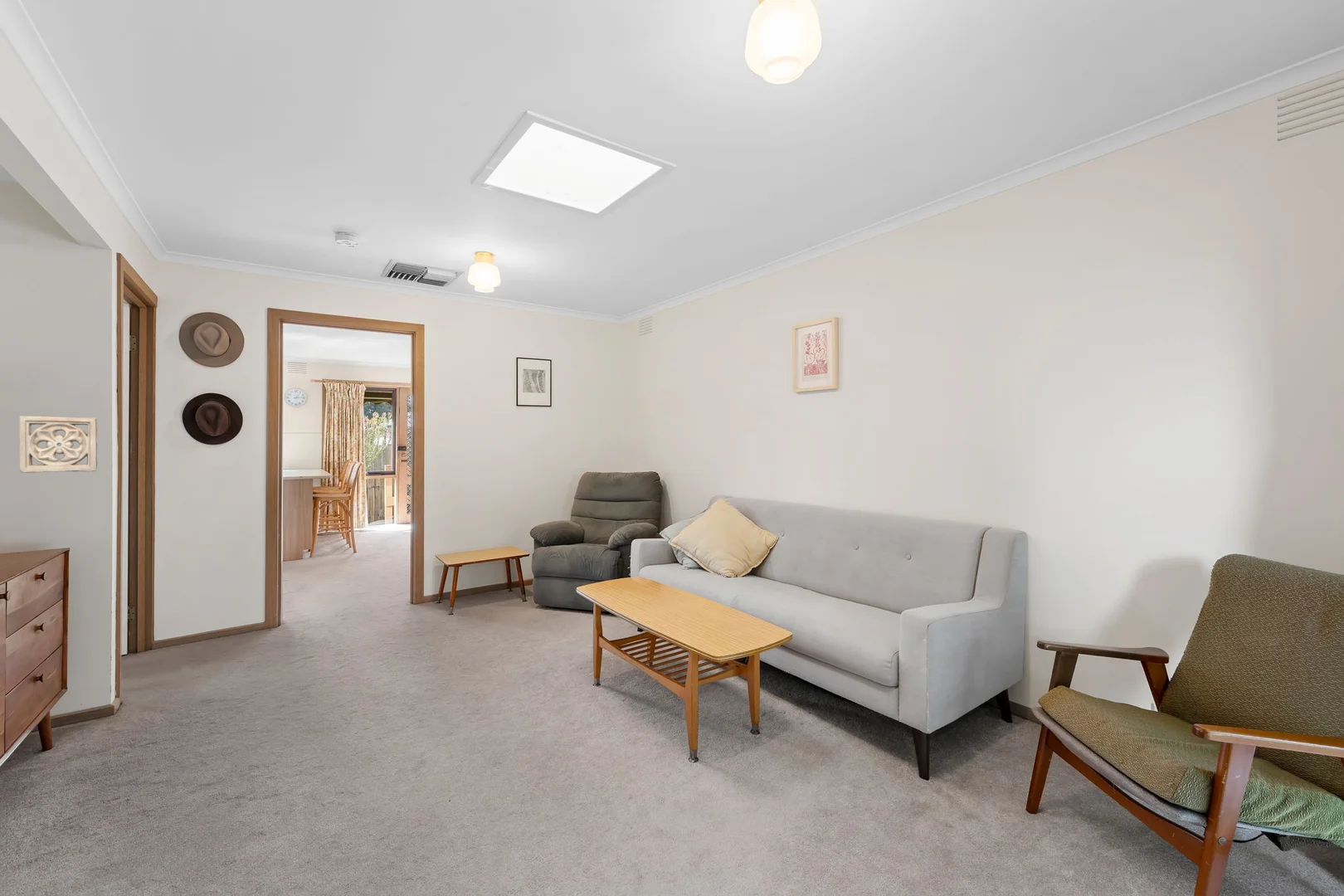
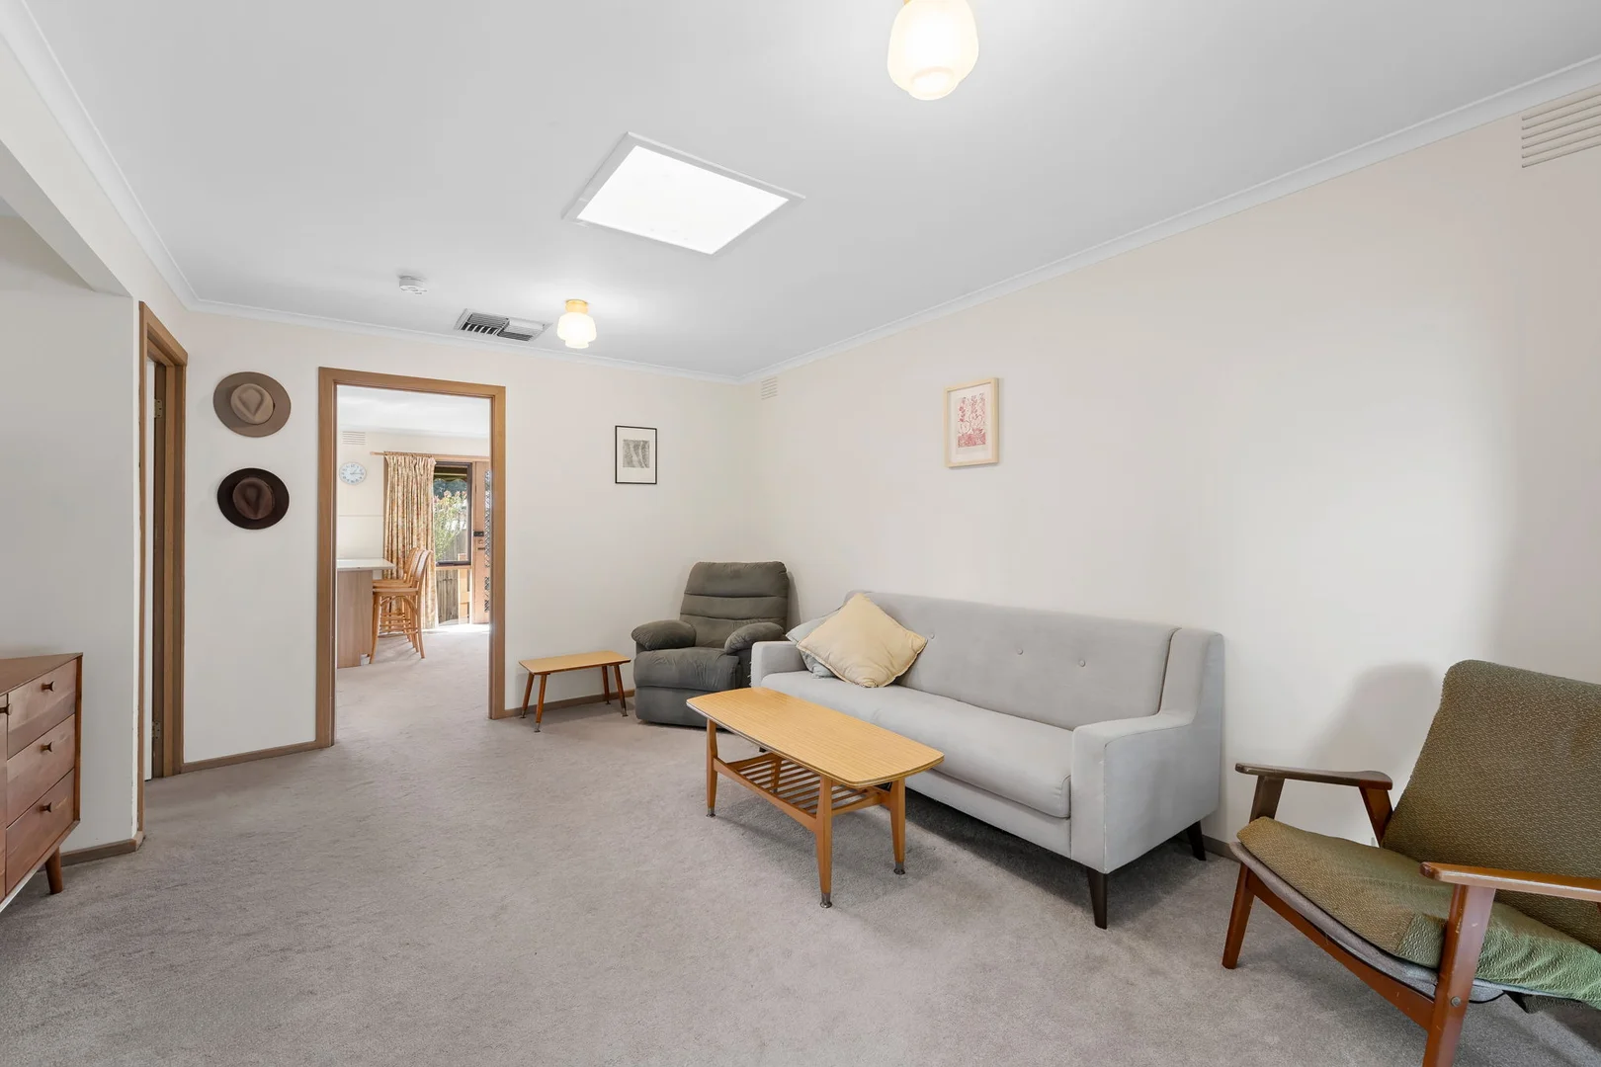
- wall ornament [18,415,98,474]
